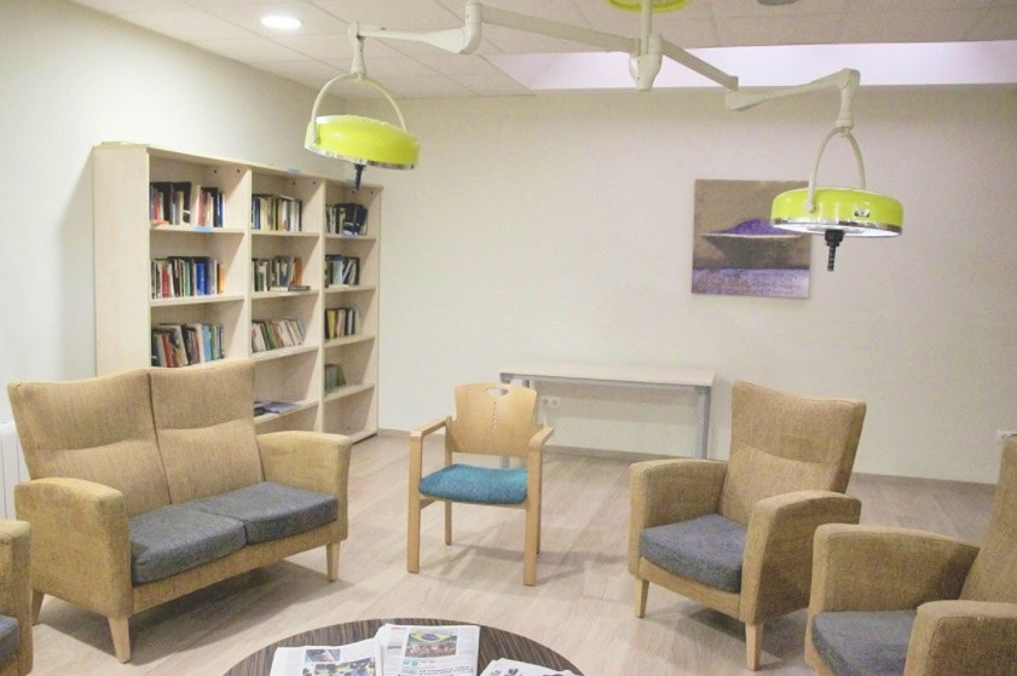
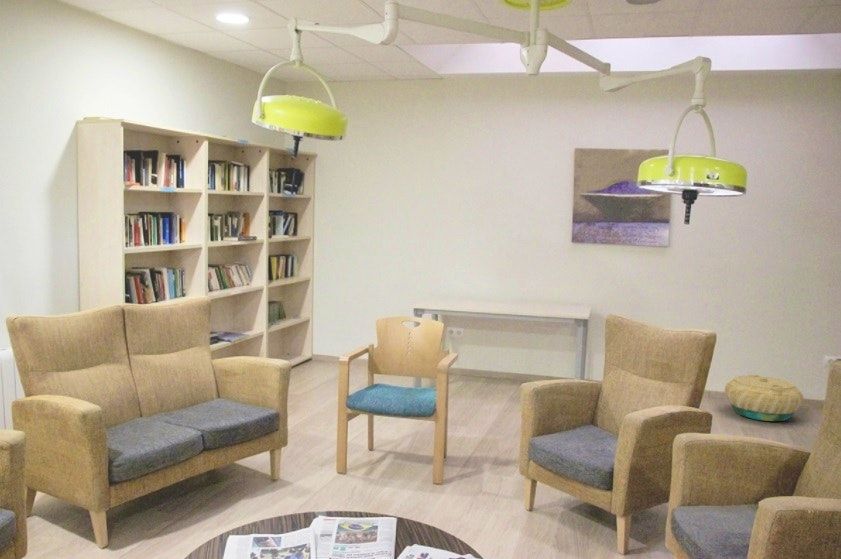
+ basket [724,374,804,422]
